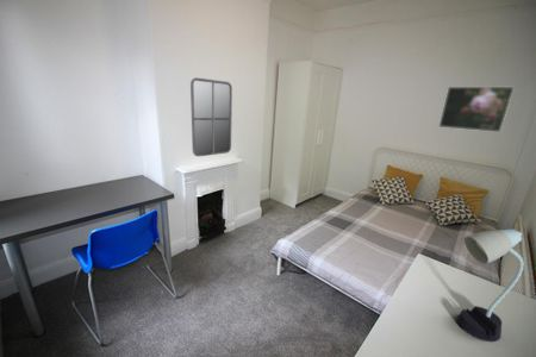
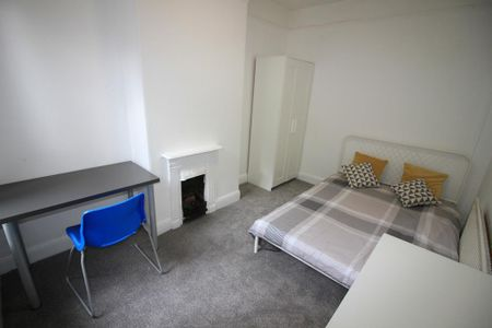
- desk lamp [455,227,525,343]
- home mirror [189,76,233,157]
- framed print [437,86,516,133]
